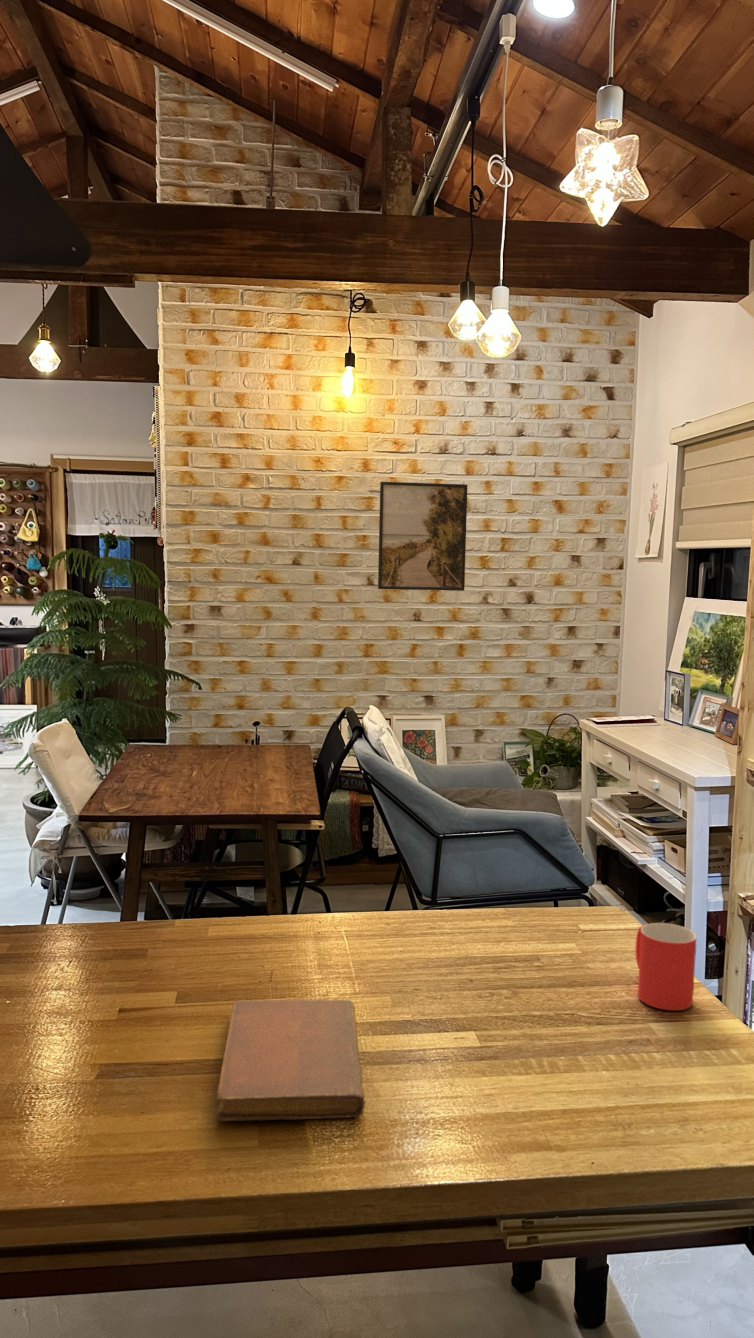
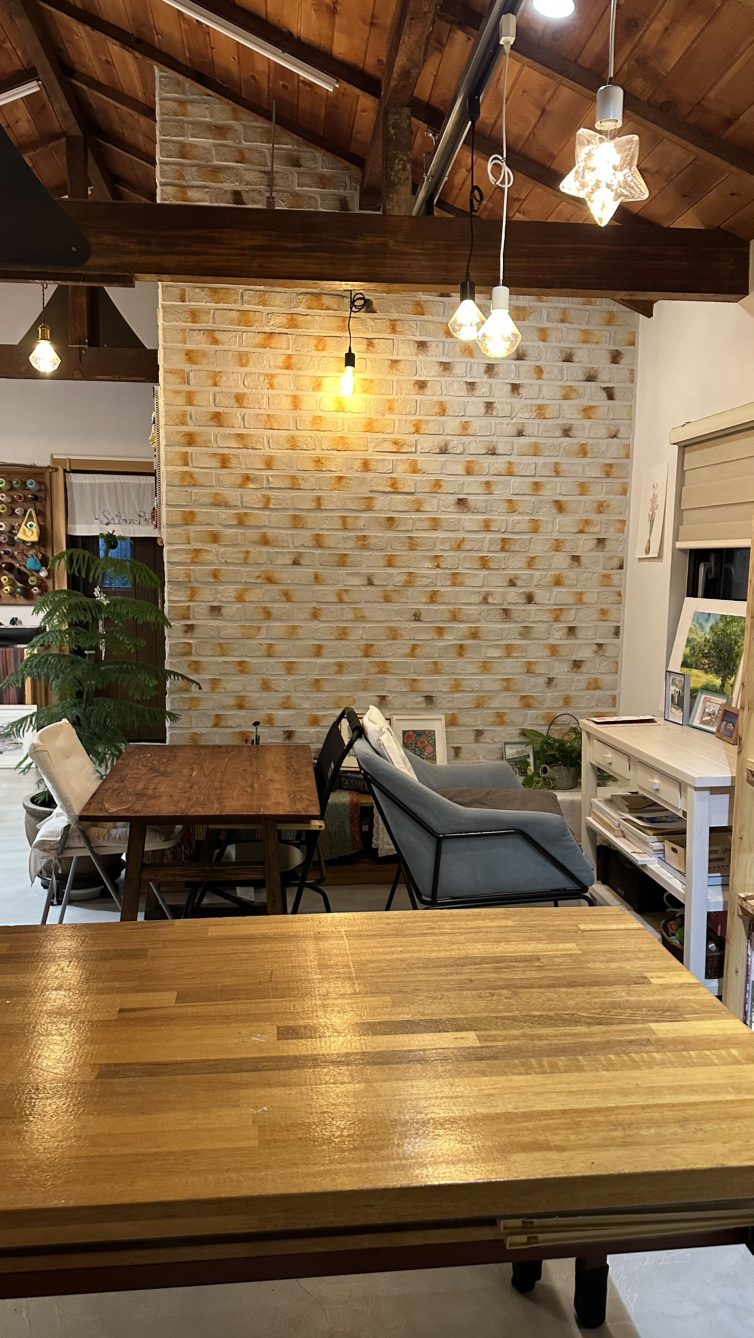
- mug [635,922,697,1011]
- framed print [377,481,468,592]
- notebook [215,998,366,1122]
